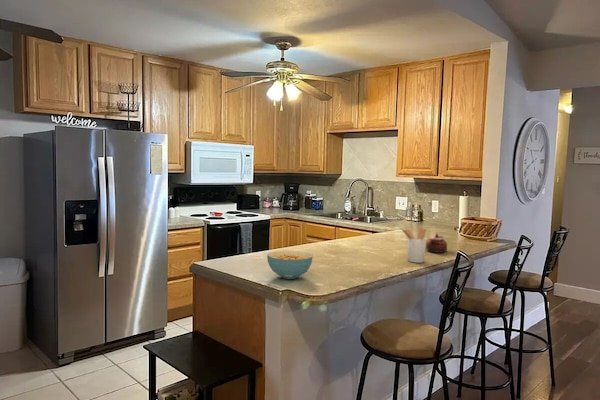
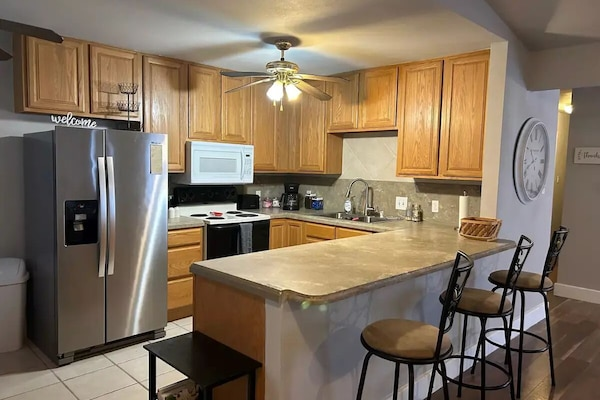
- cereal bowl [266,250,314,280]
- teapot [426,232,448,254]
- utensil holder [400,227,428,264]
